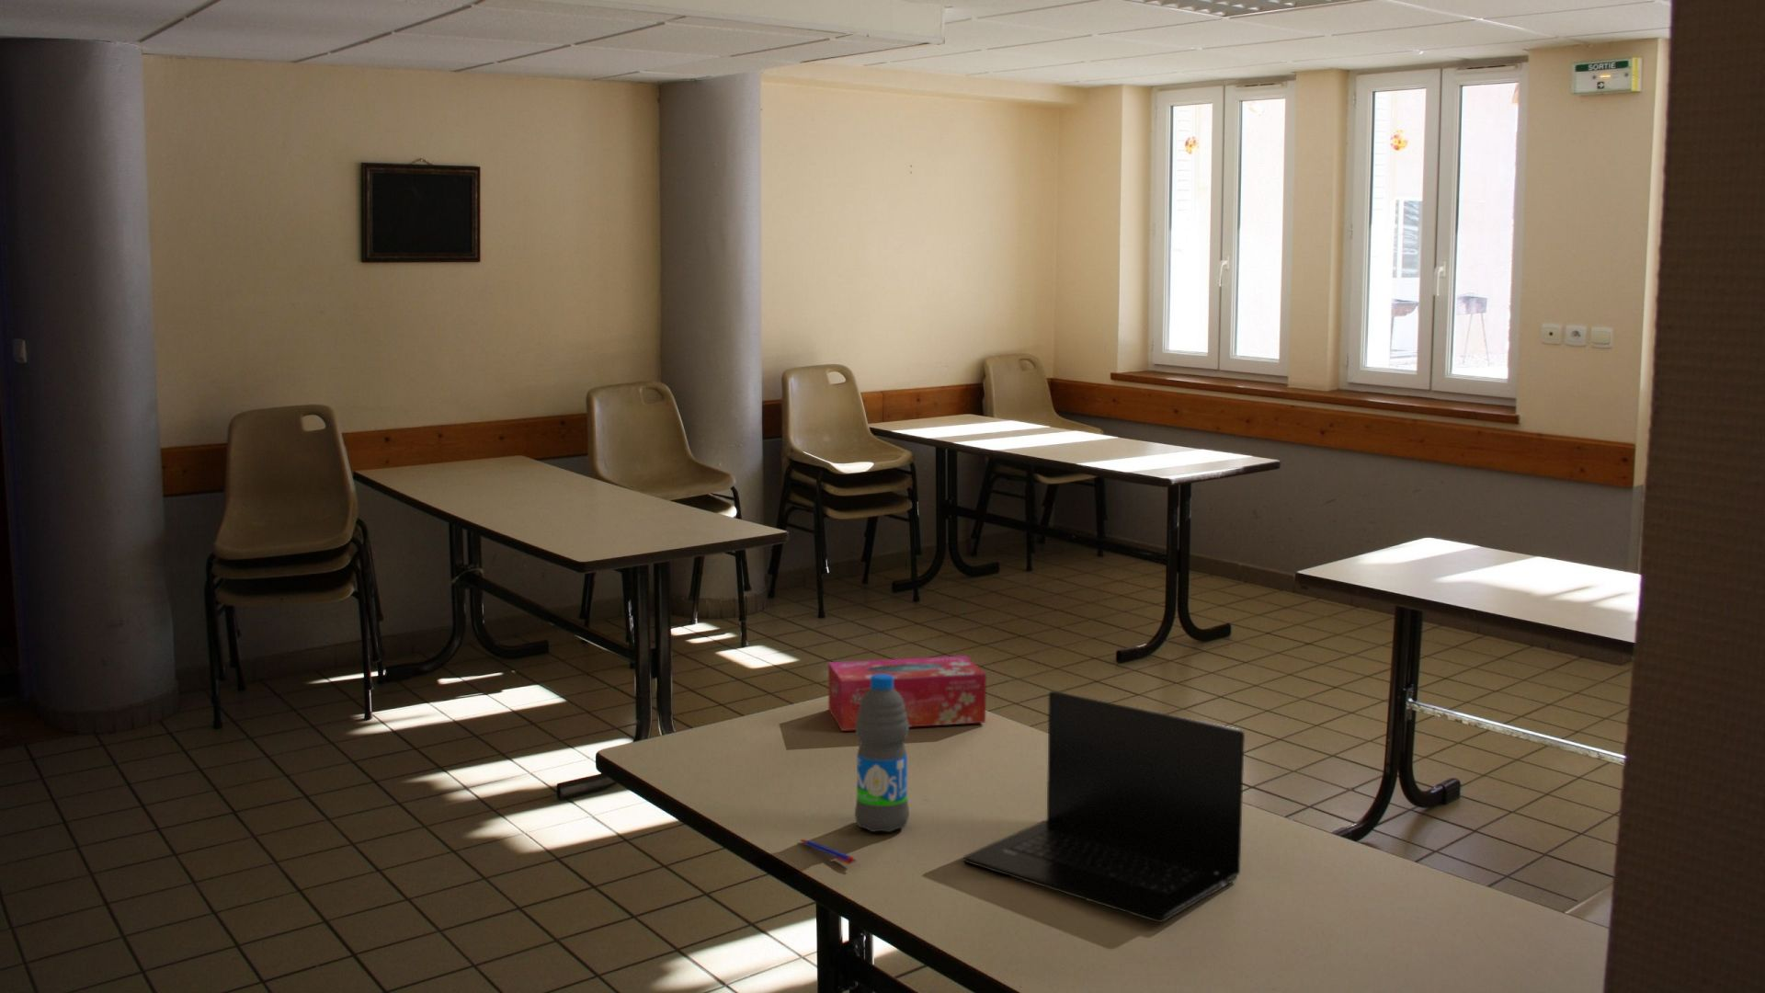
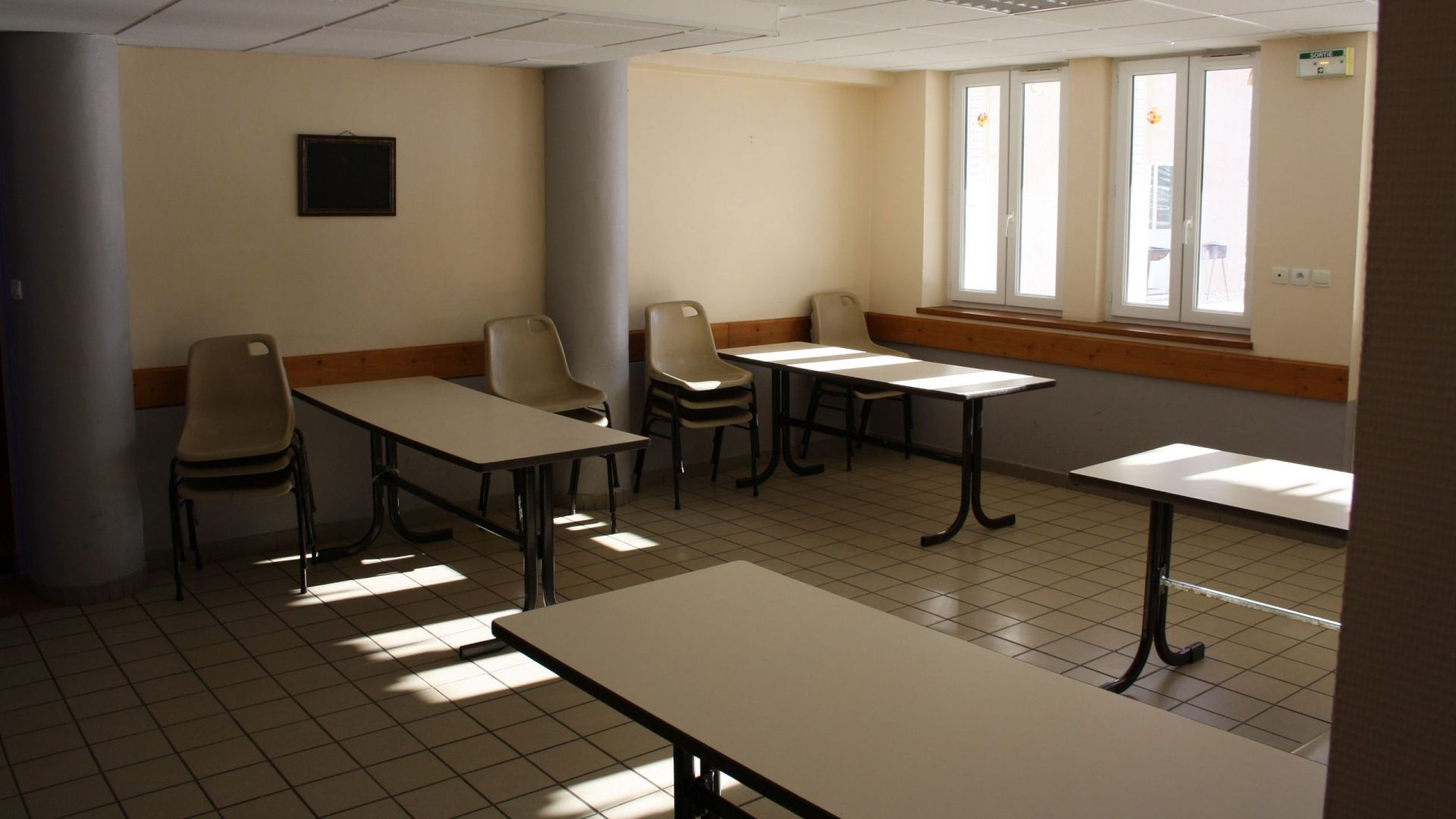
- pen [799,839,857,866]
- tissue box [827,655,987,732]
- laptop [963,691,1246,923]
- water bottle [853,674,910,833]
